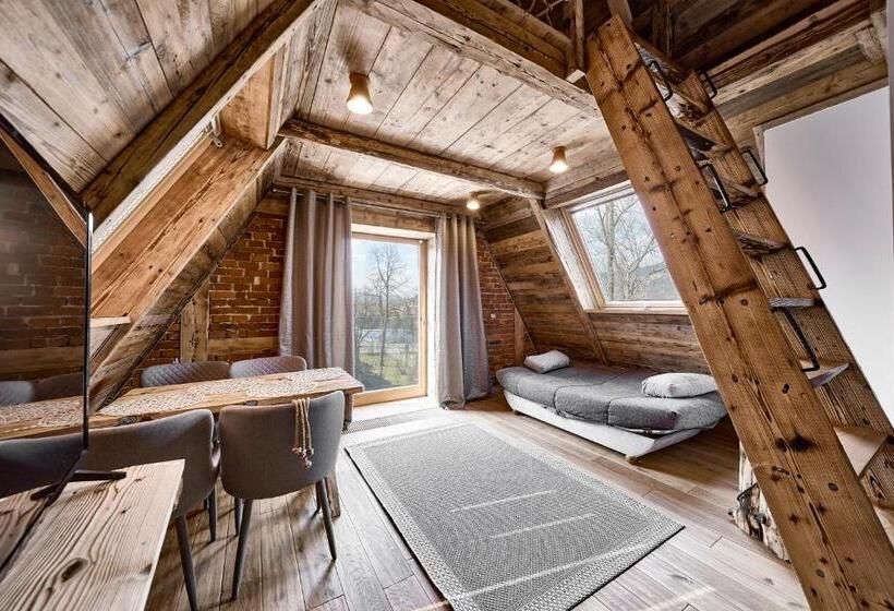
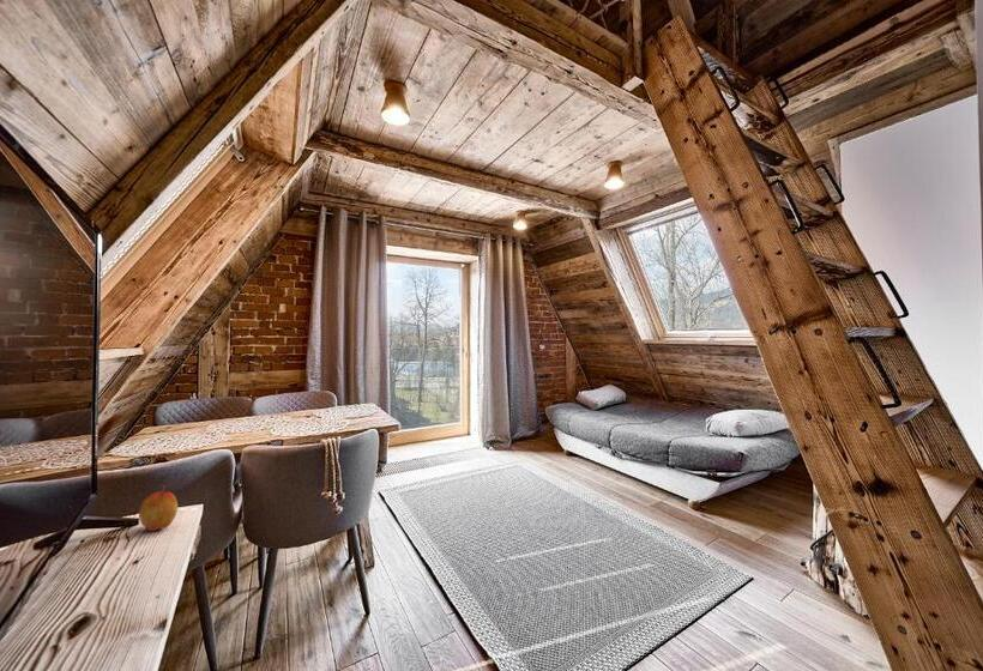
+ apple [138,484,179,532]
